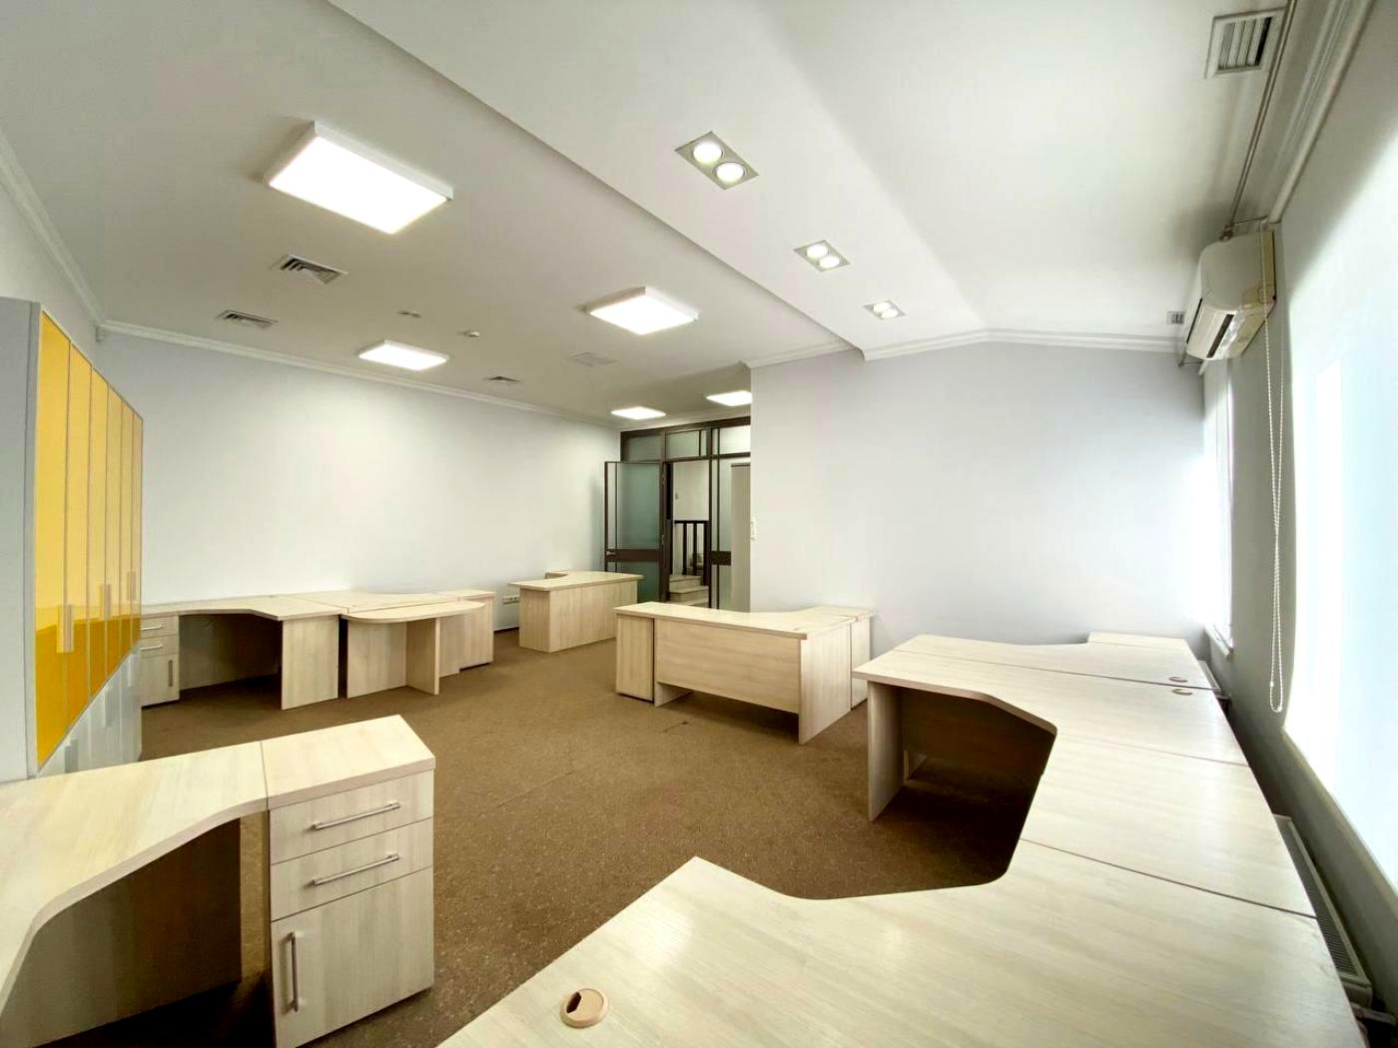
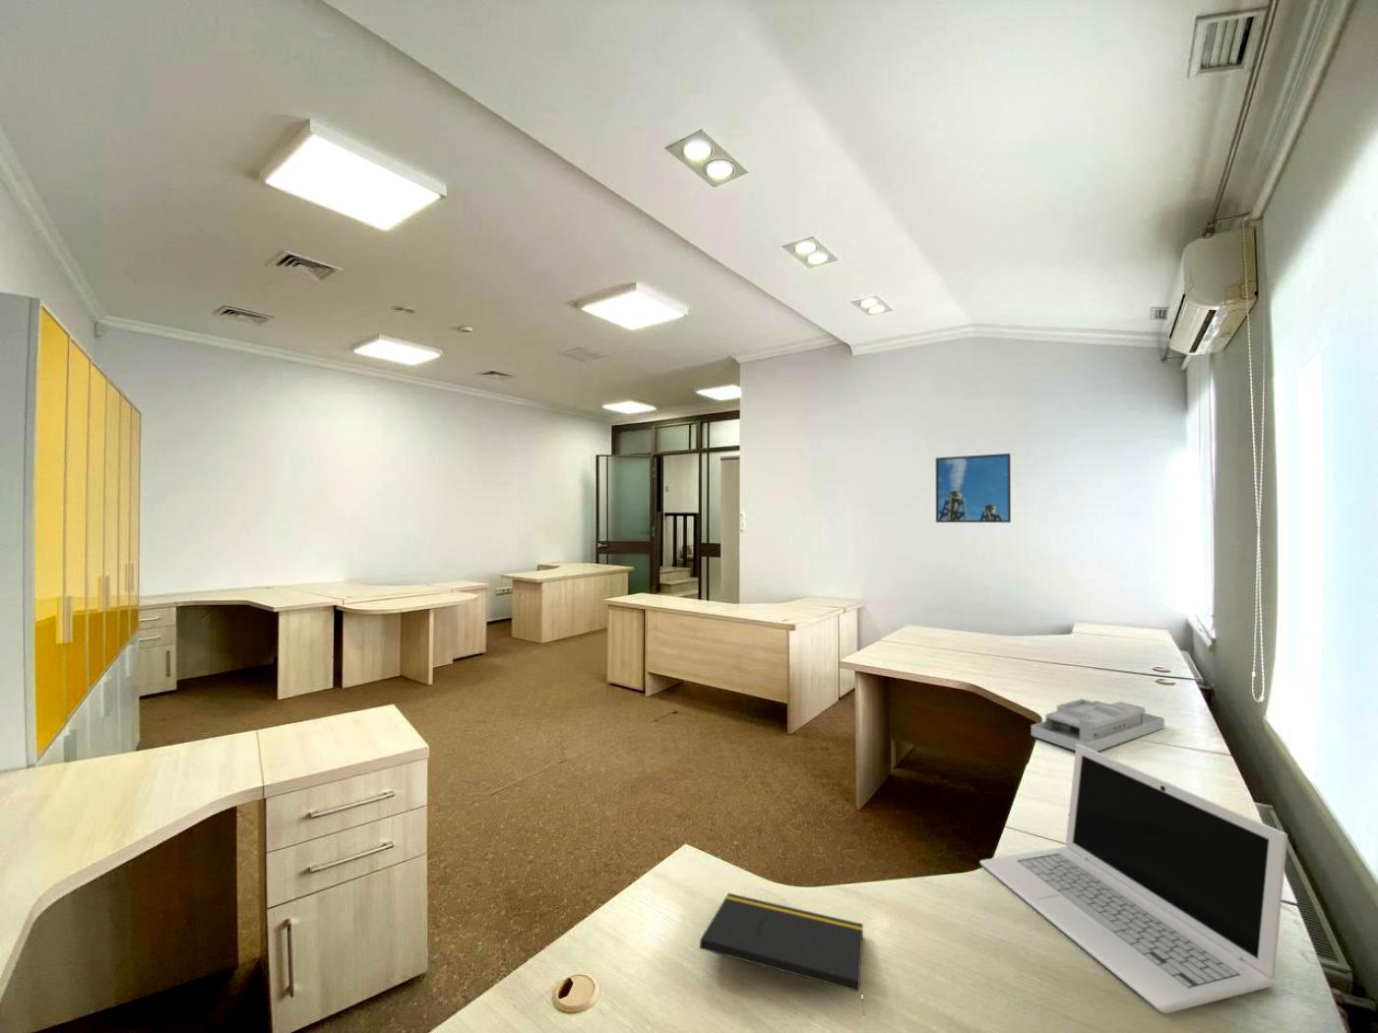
+ laptop [980,743,1288,1015]
+ notepad [699,892,865,1016]
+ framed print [935,452,1012,523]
+ desk organizer [1031,698,1165,753]
